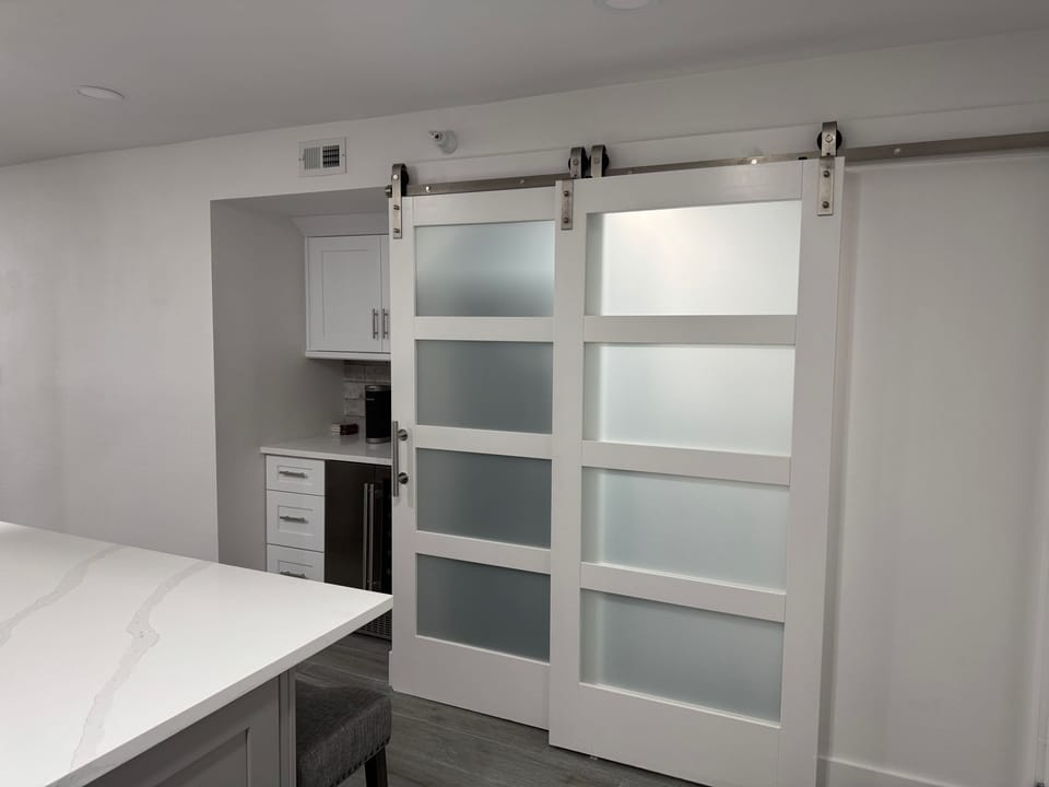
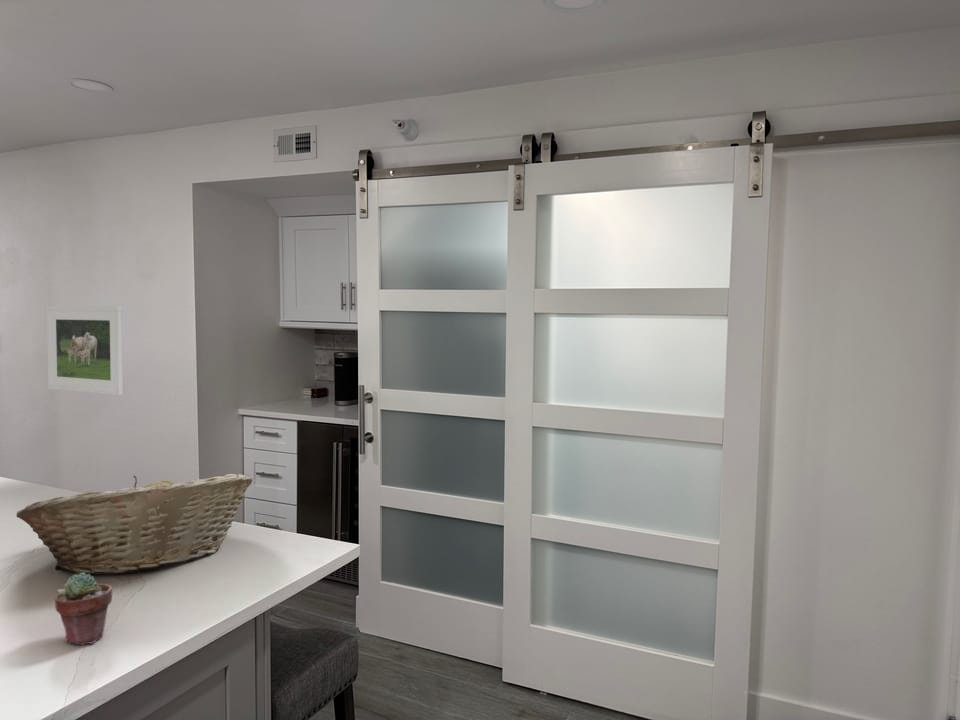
+ fruit basket [15,473,253,576]
+ potted succulent [53,573,113,646]
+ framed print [46,305,124,396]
